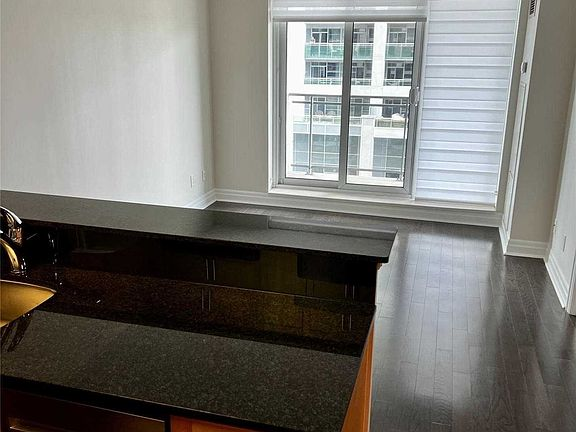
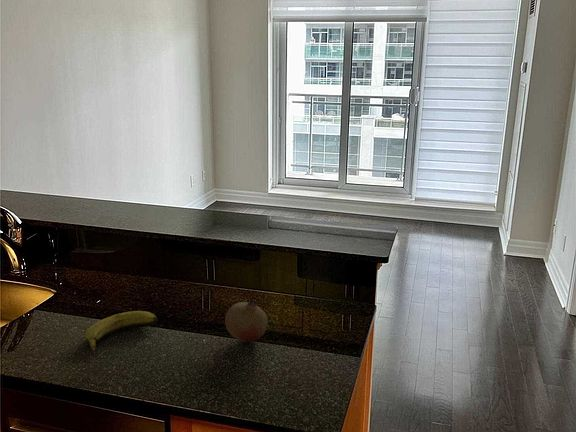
+ fruit [224,298,269,343]
+ banana [84,310,158,357]
